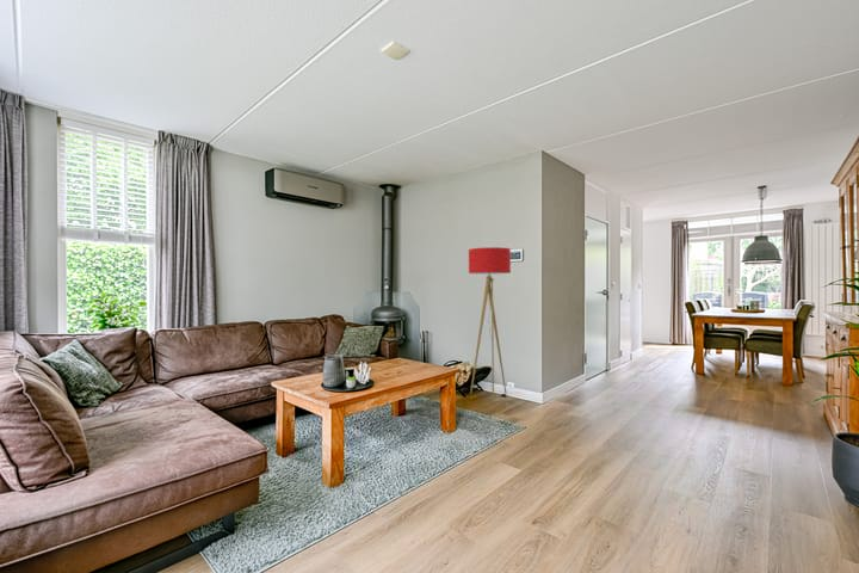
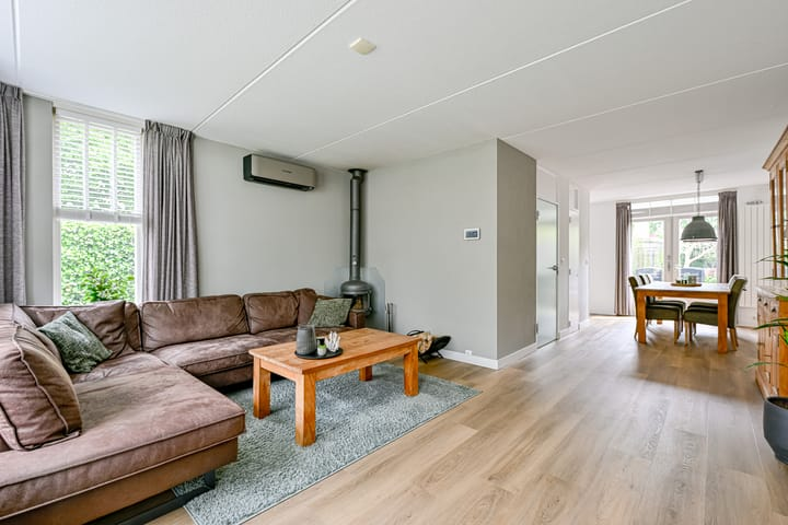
- floor lamp [468,246,512,403]
